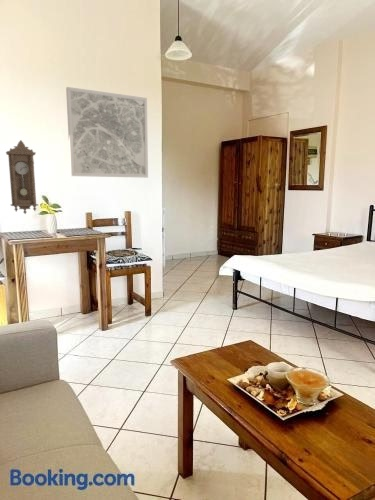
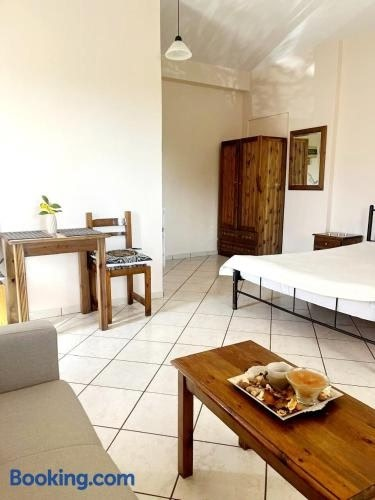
- wall art [65,86,149,179]
- pendulum clock [5,139,39,215]
